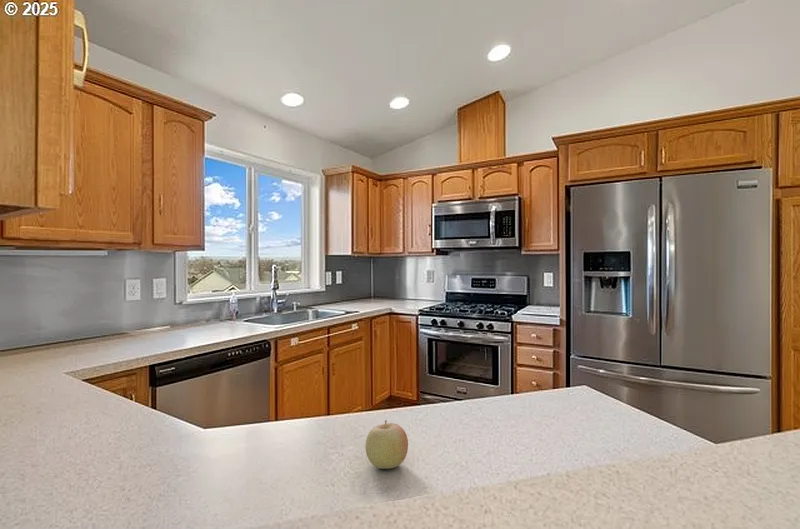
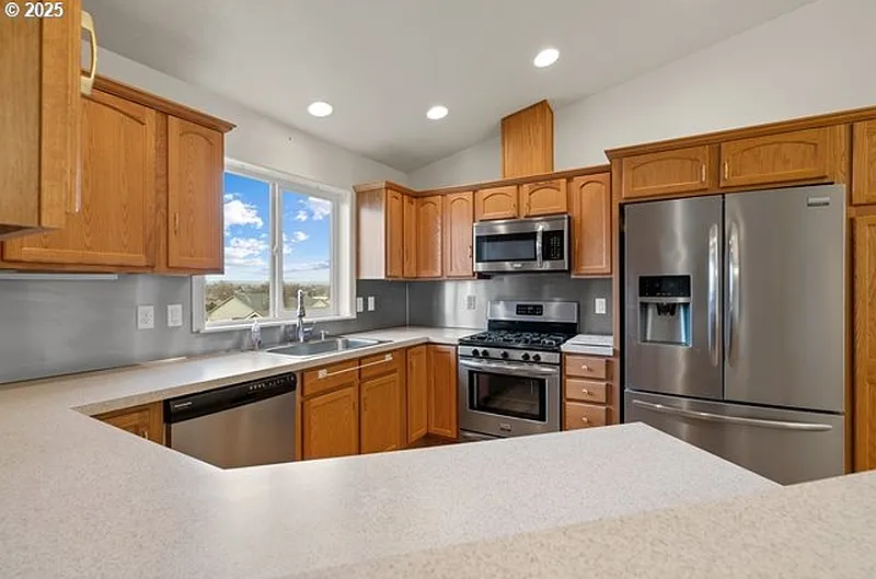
- fruit [364,419,409,470]
